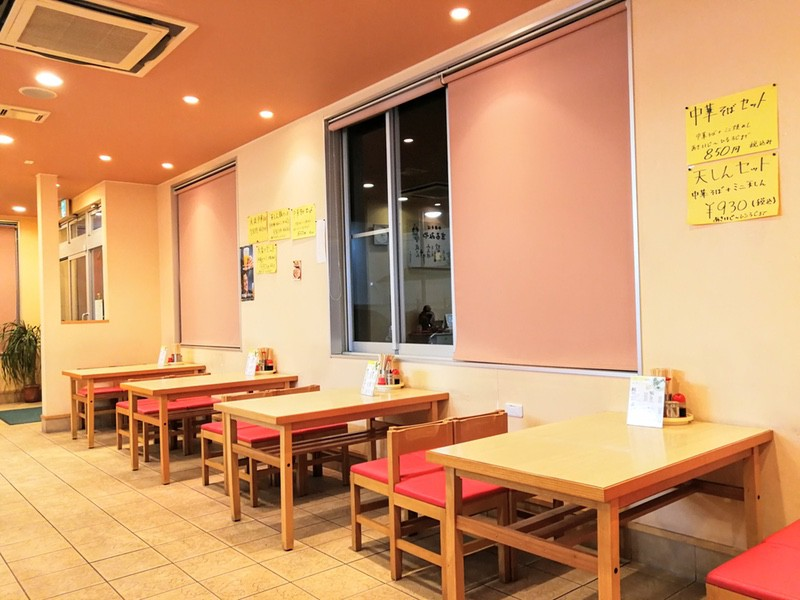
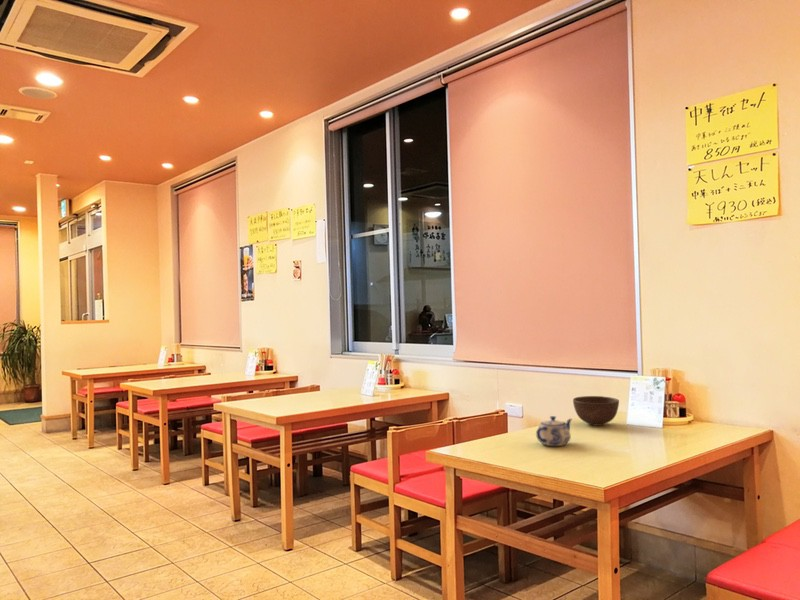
+ teapot [535,415,573,447]
+ bowl [572,395,620,427]
